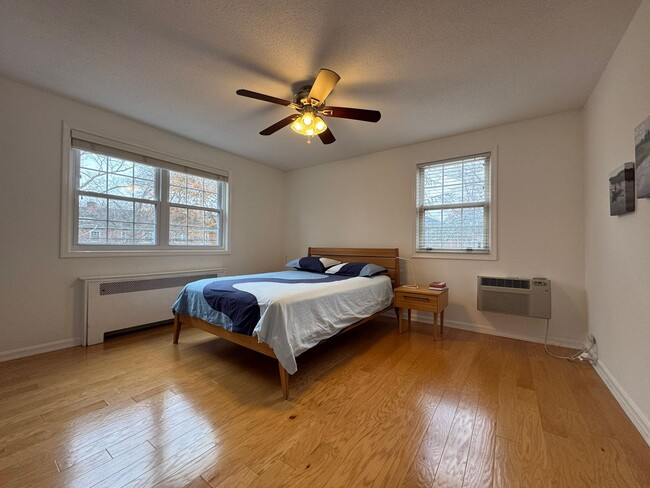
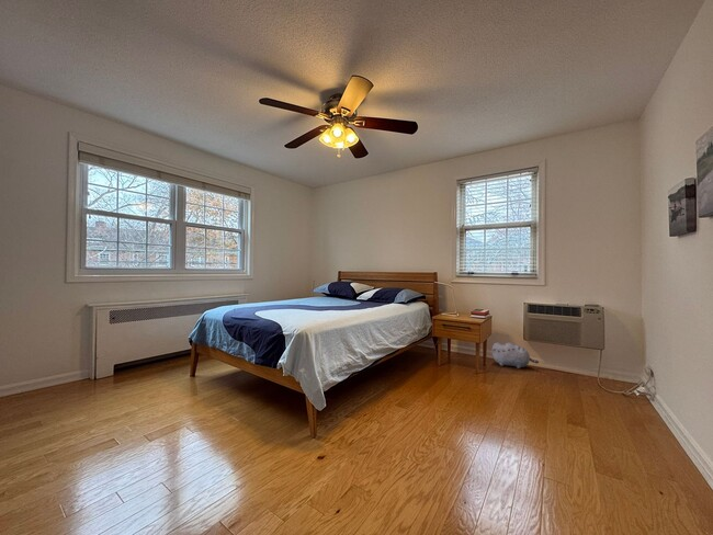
+ plush toy [490,341,540,369]
